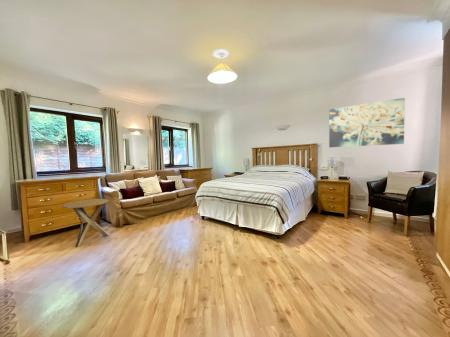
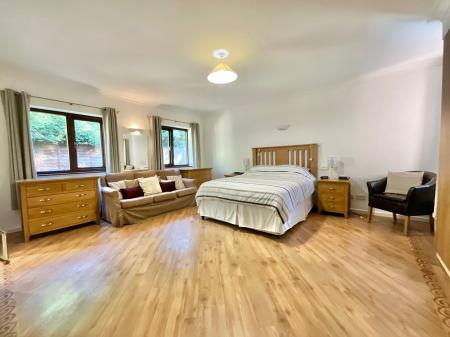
- wall art [328,97,406,148]
- side table [61,198,110,248]
